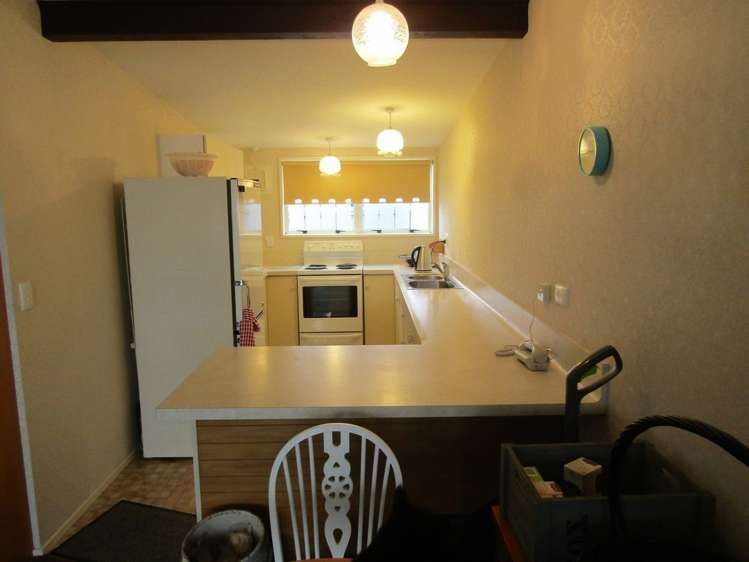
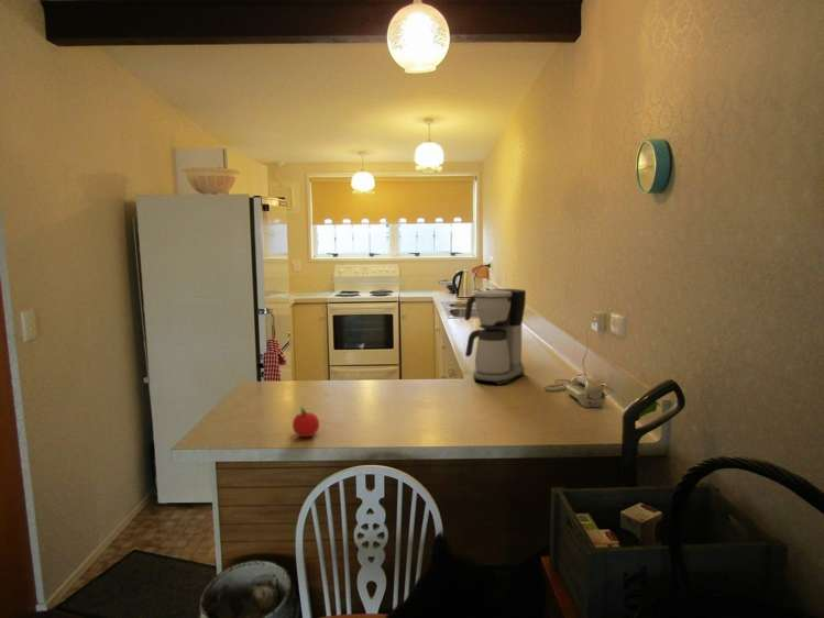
+ coffee maker [463,288,527,386]
+ apple [292,406,320,438]
